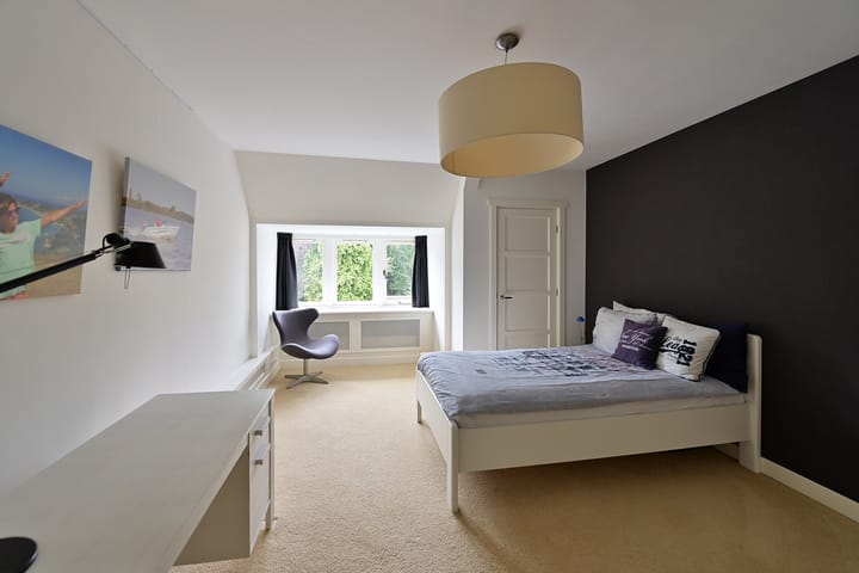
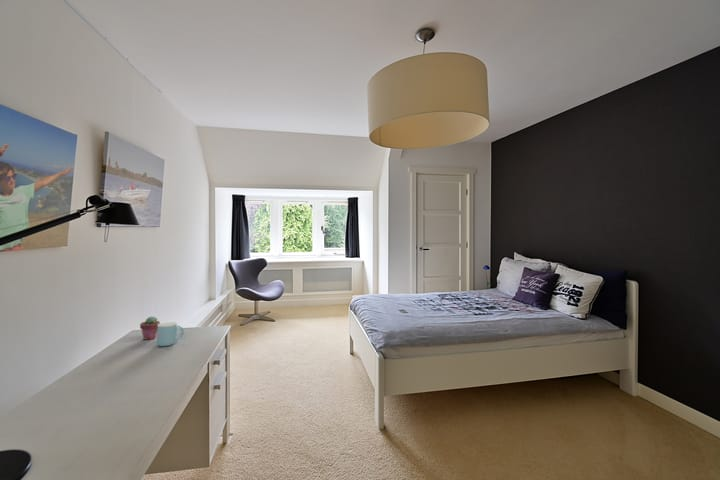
+ mug [156,321,185,347]
+ potted succulent [139,316,161,341]
